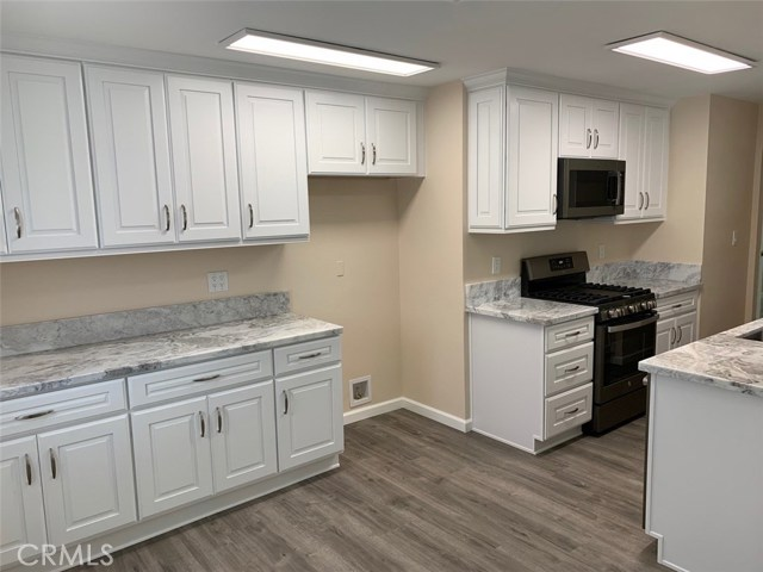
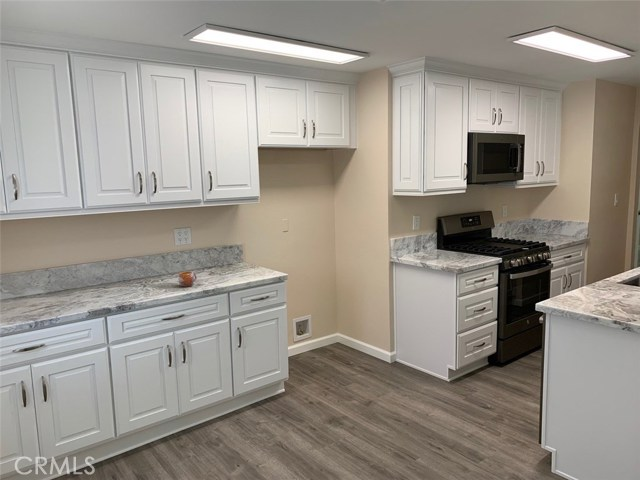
+ mug [177,270,198,288]
